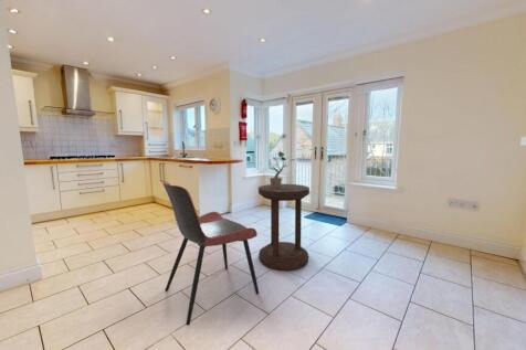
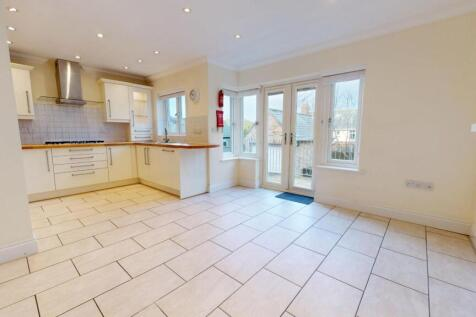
- side table [257,183,311,272]
- potted plant [263,150,296,188]
- dining chair [161,180,260,326]
